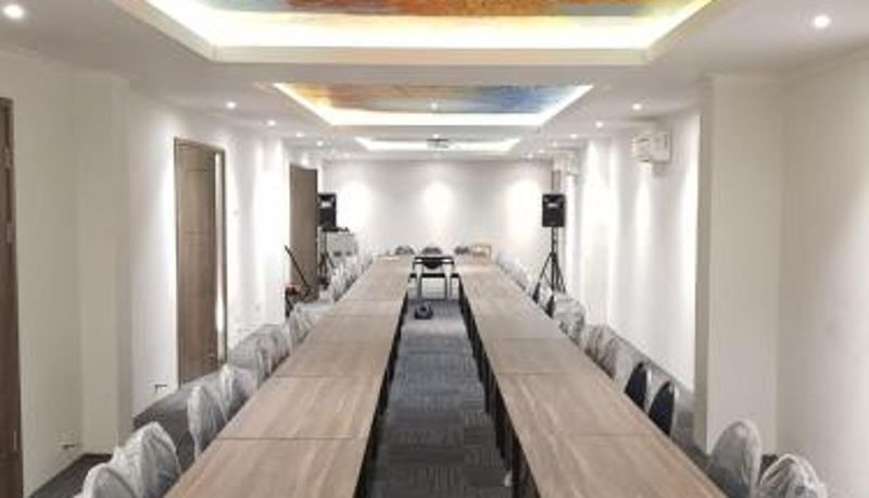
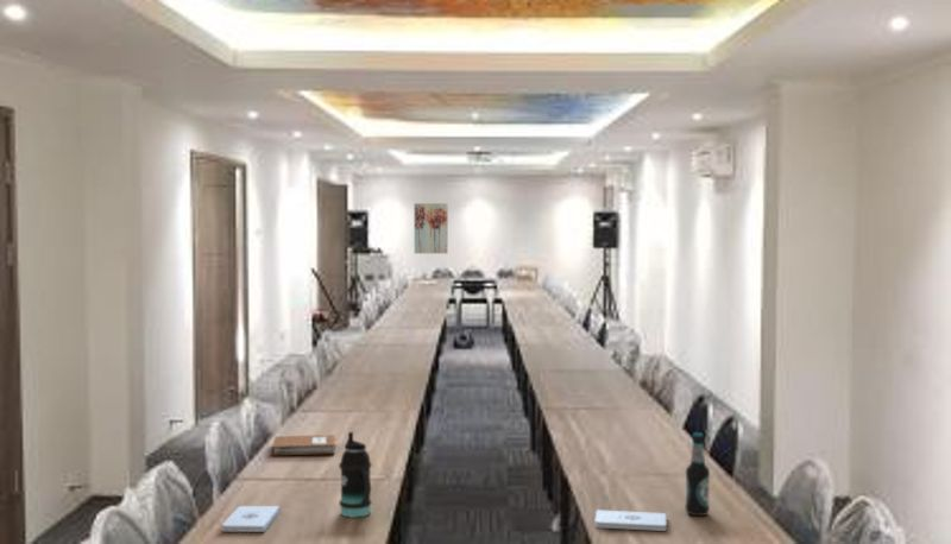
+ bottle [338,431,373,518]
+ bottle [685,432,711,517]
+ wall art [414,202,448,254]
+ notepad [593,508,668,532]
+ notebook [271,434,336,456]
+ notepad [221,505,281,533]
